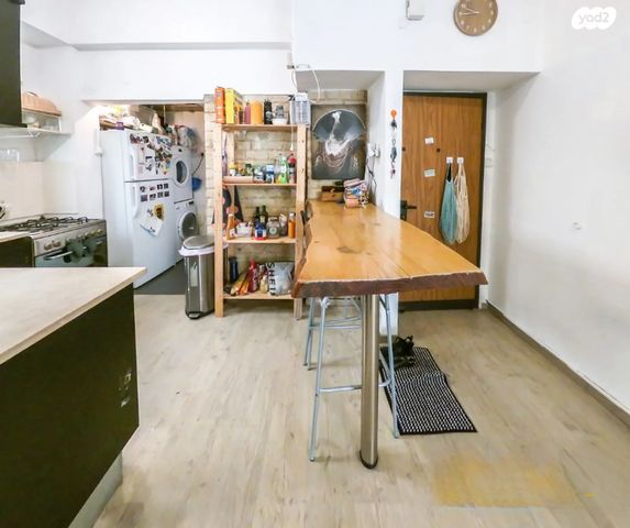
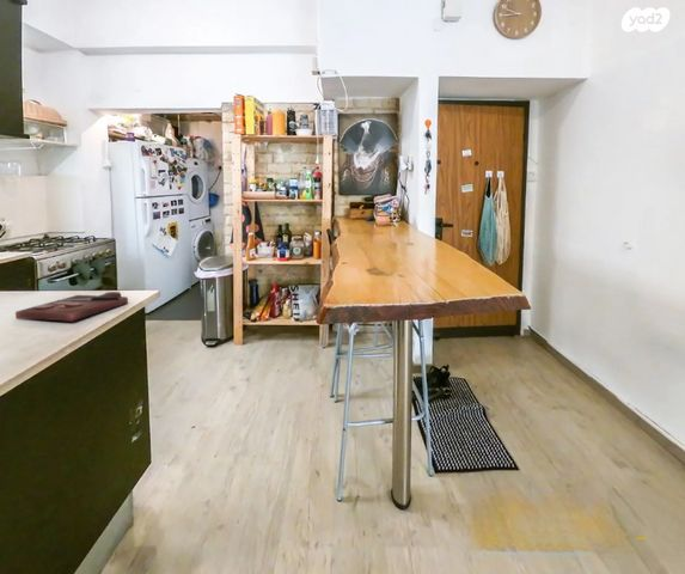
+ cutting board [14,291,129,323]
